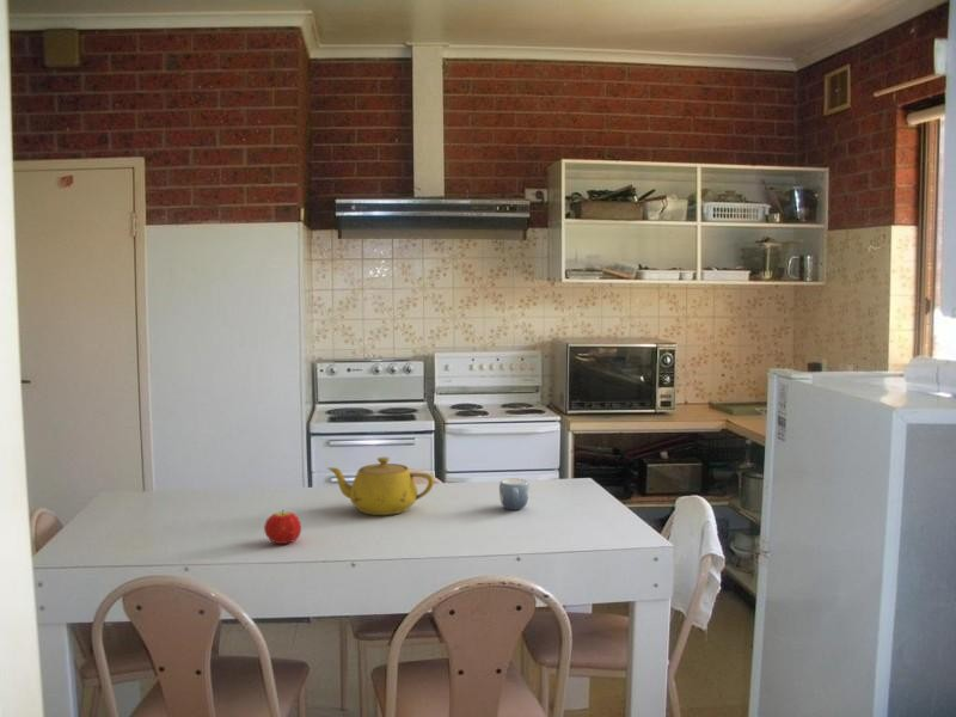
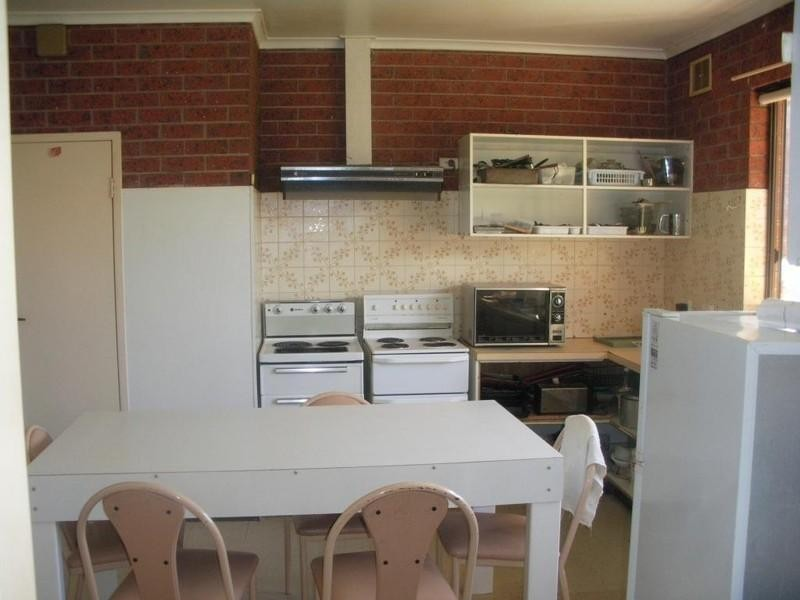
- fruit [263,509,302,545]
- teapot [326,456,435,516]
- mug [498,478,531,510]
